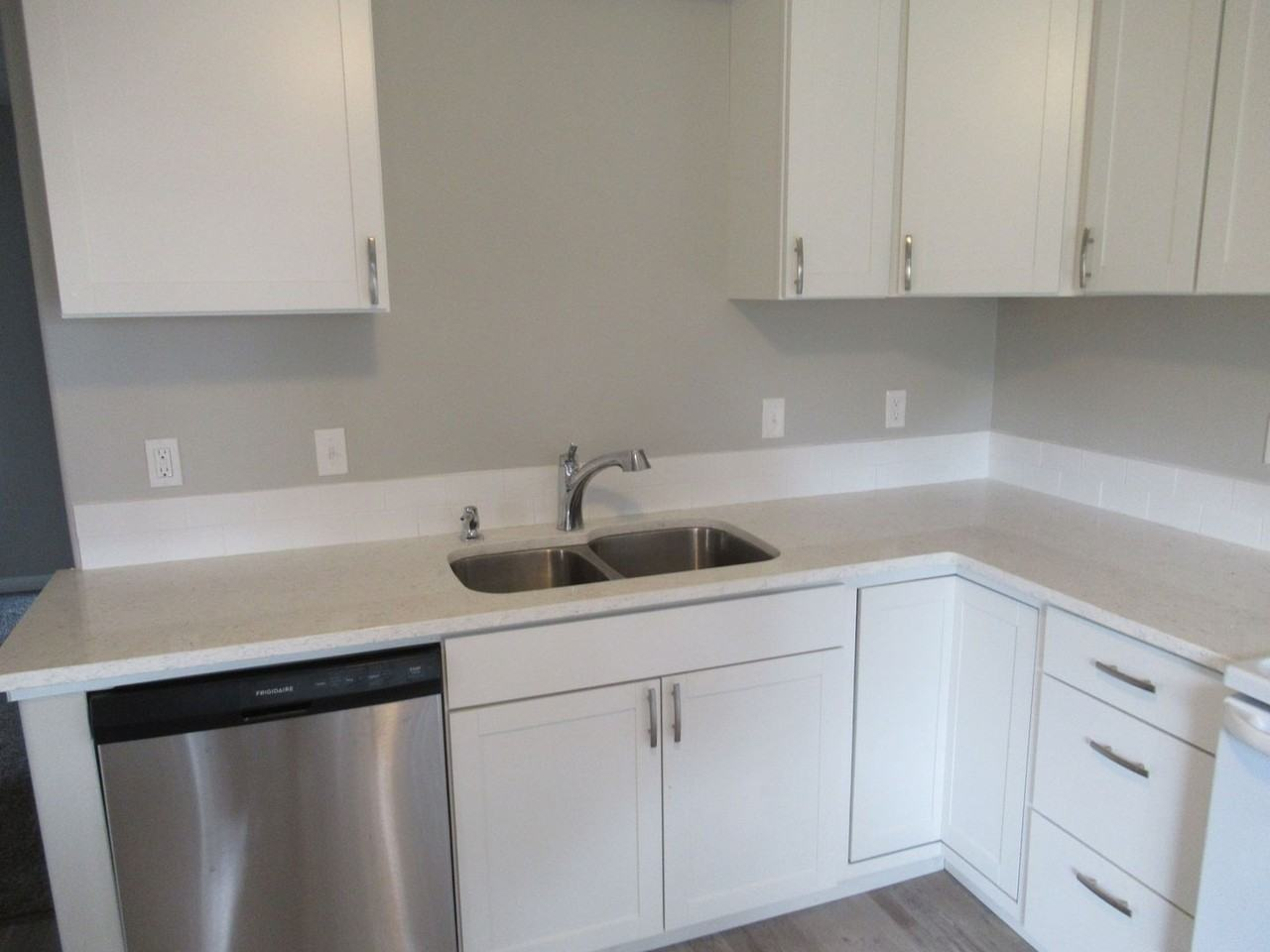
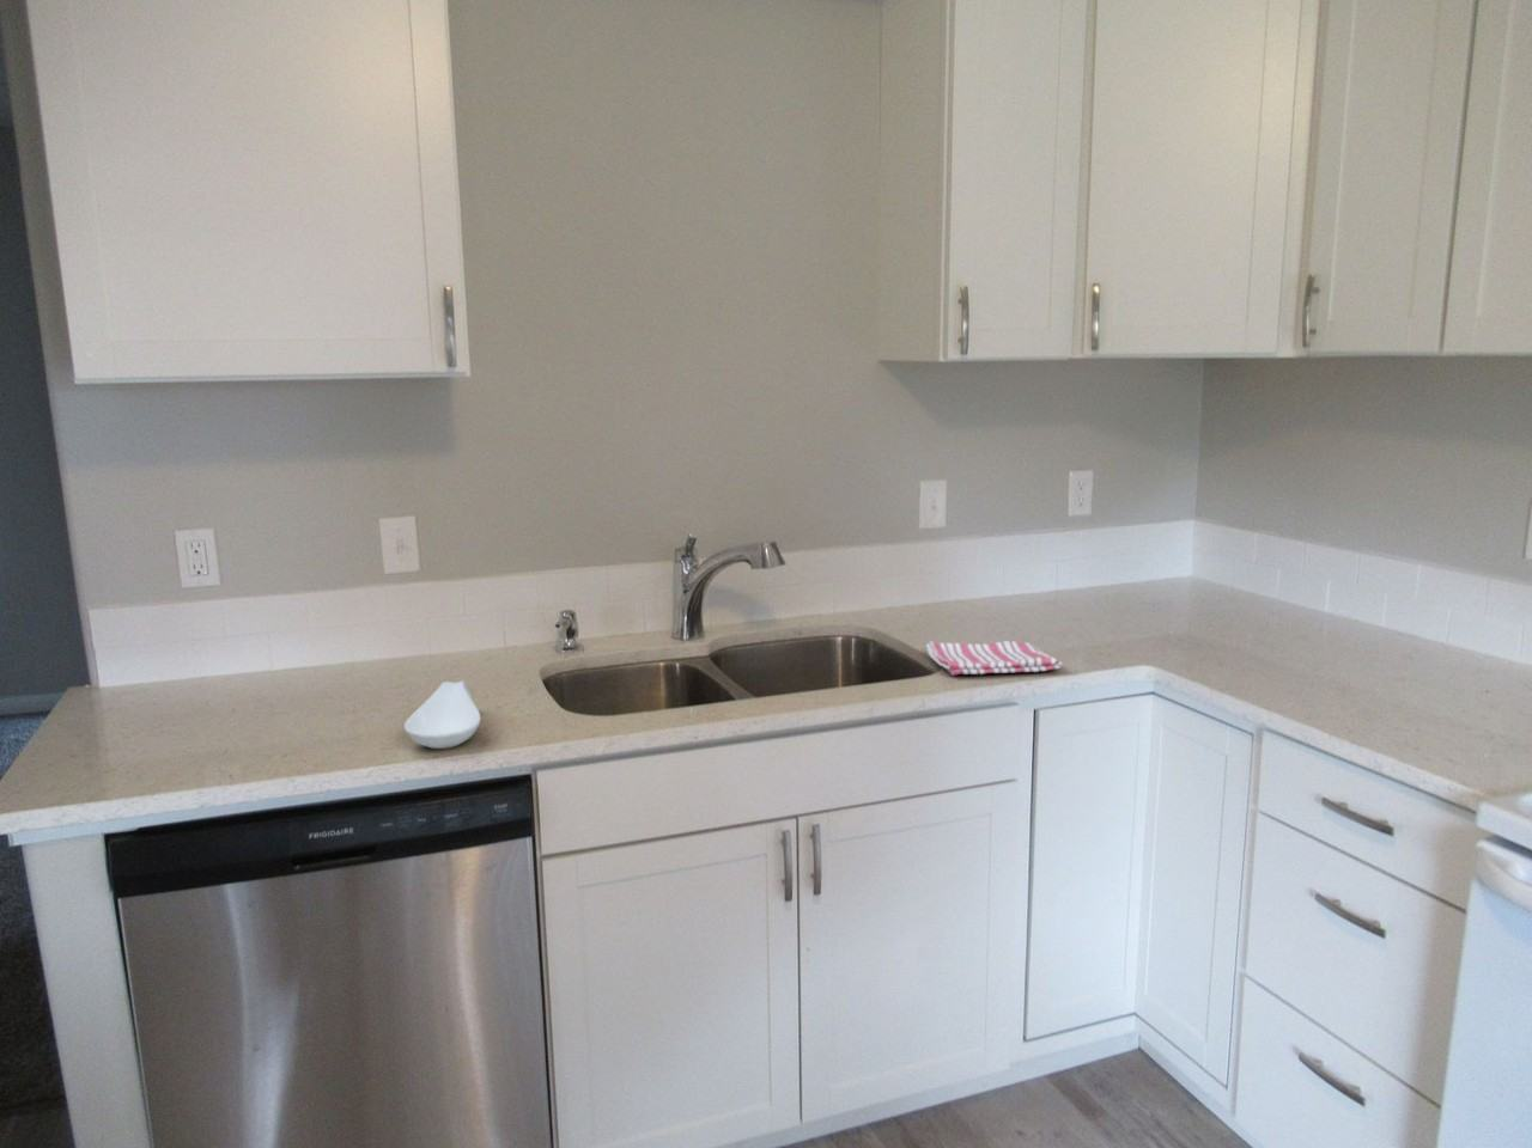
+ spoon rest [403,679,483,750]
+ dish towel [925,640,1064,675]
